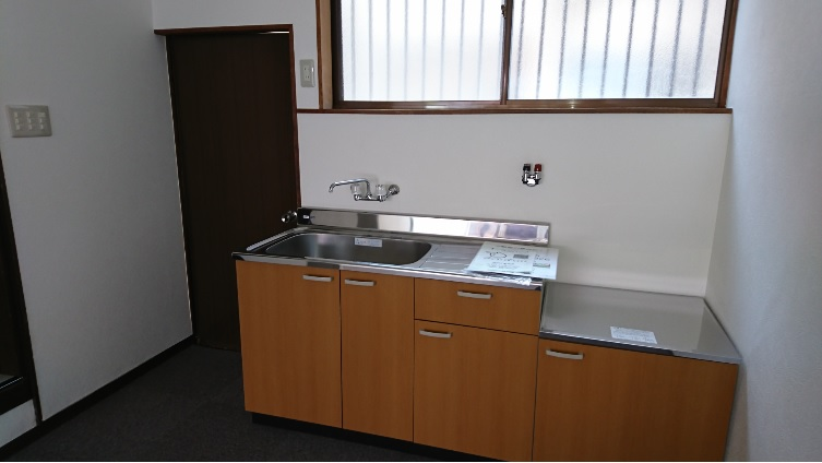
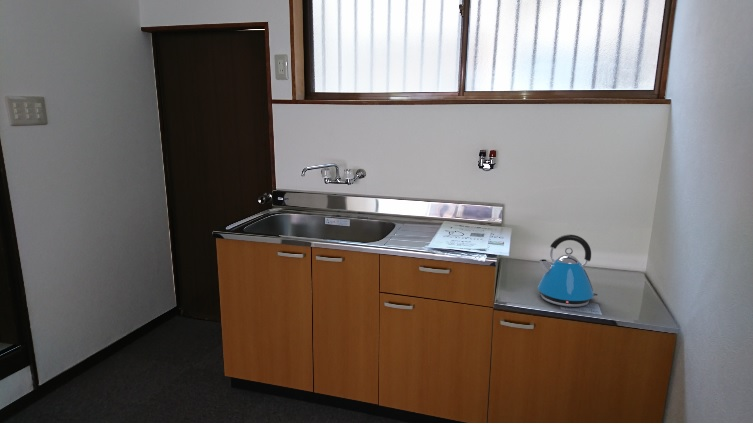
+ kettle [537,234,599,308]
